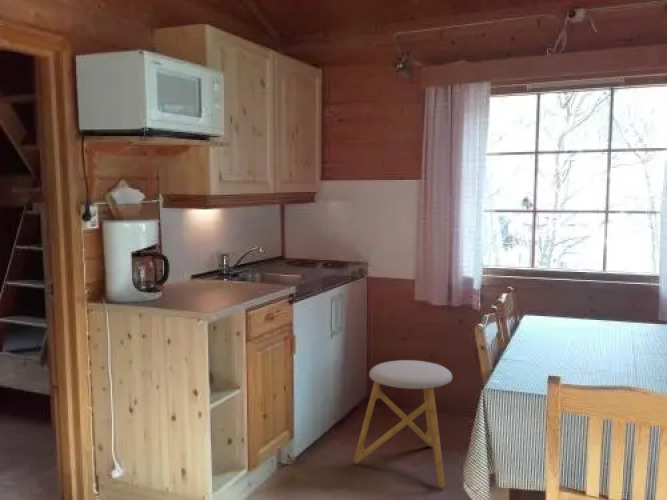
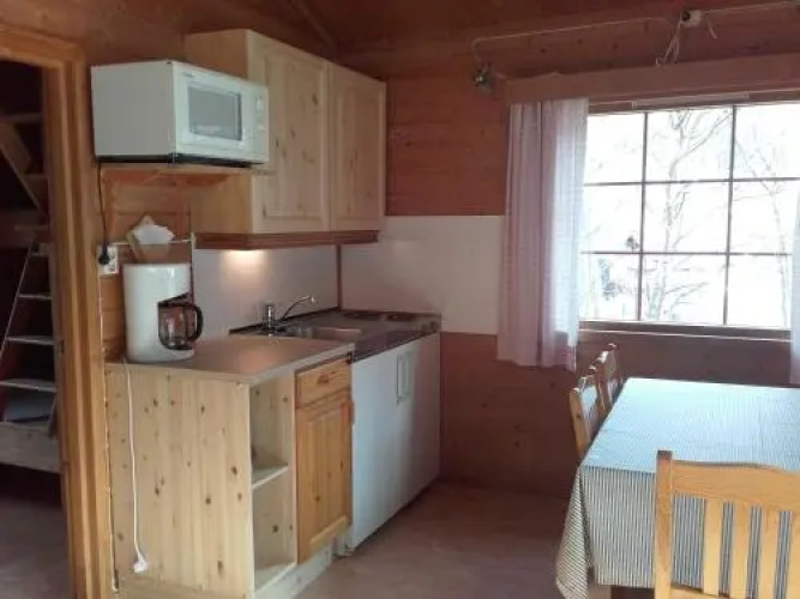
- stool [353,359,453,489]
